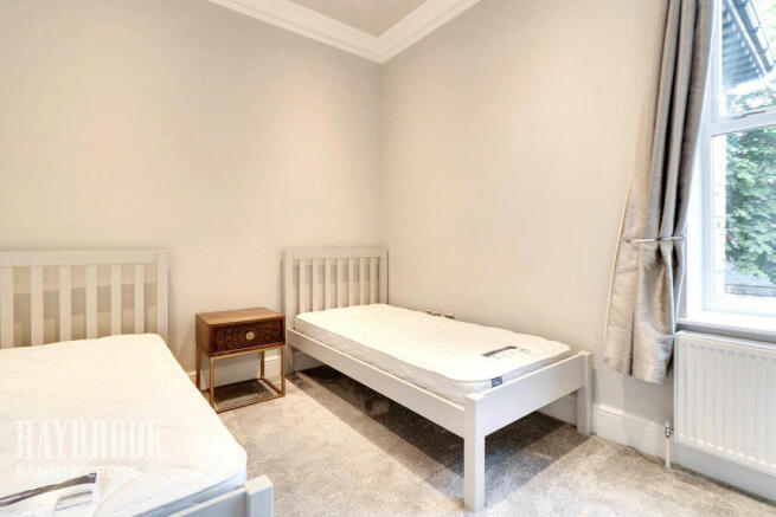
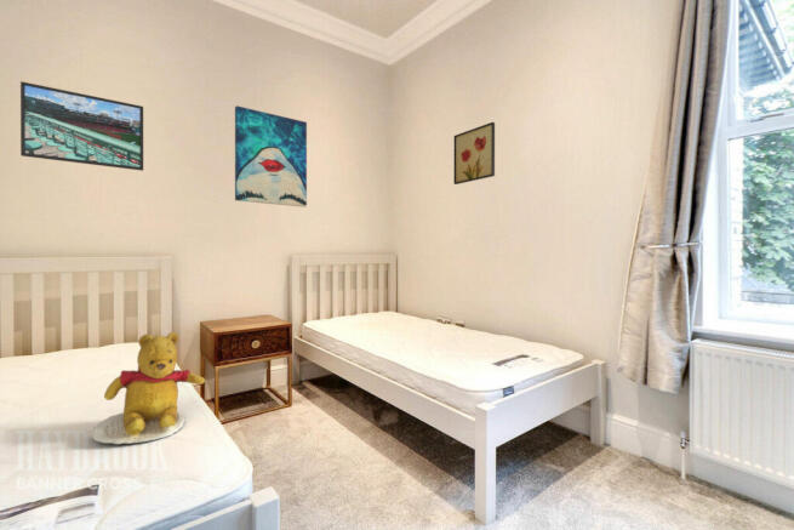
+ teddy bear [88,331,206,445]
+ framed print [19,80,144,172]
+ wall art [234,104,308,209]
+ wall art [453,121,496,186]
